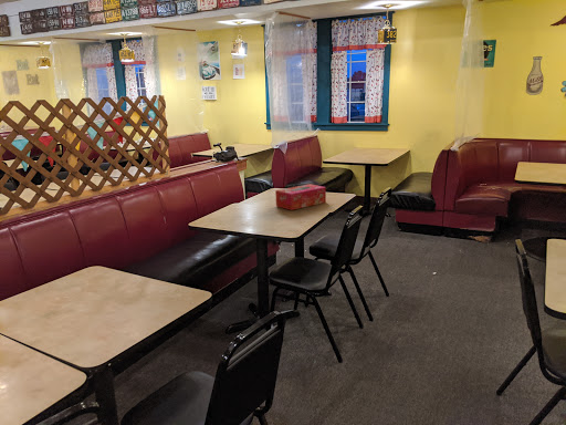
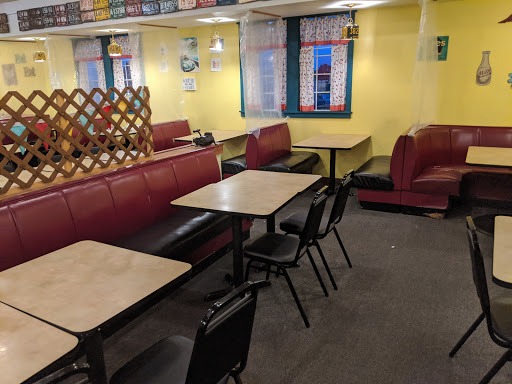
- tissue box [274,183,327,211]
